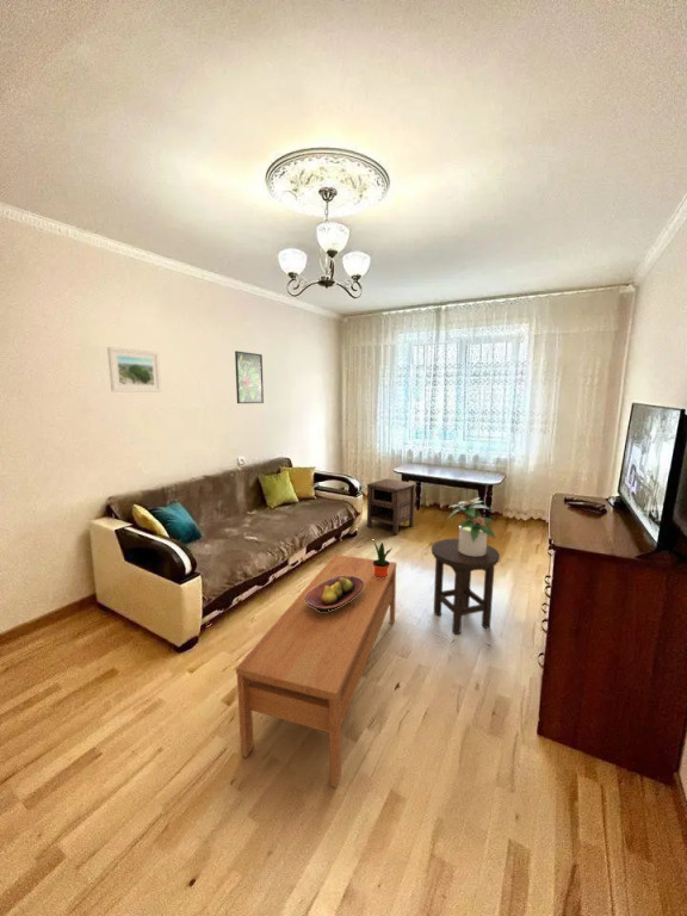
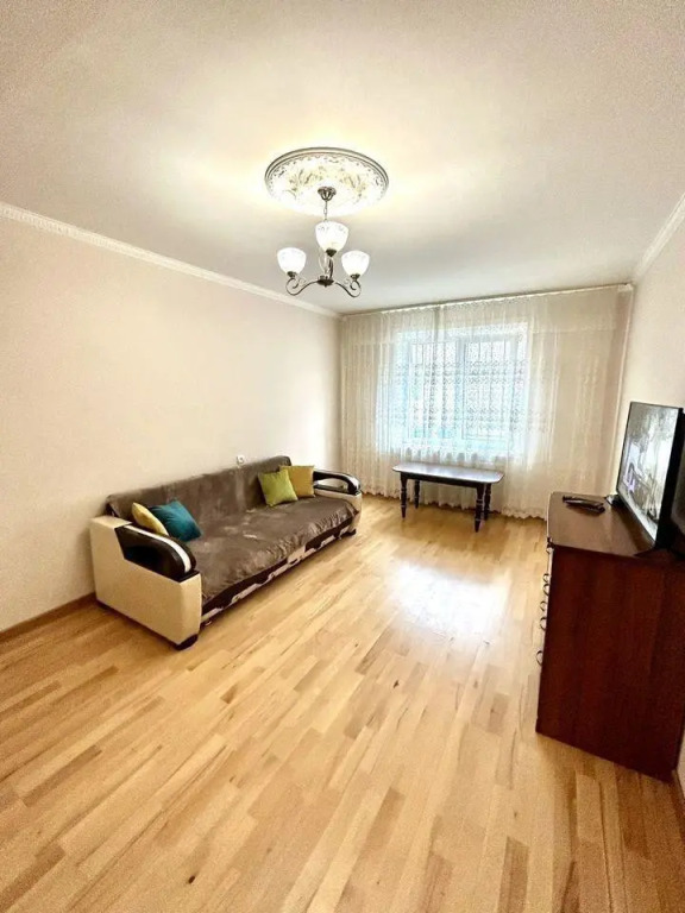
- potted plant [373,541,394,578]
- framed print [106,346,162,394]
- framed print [234,349,265,404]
- nightstand [366,477,416,536]
- potted plant [446,496,497,556]
- stool [431,538,501,636]
- fruit bowl [304,575,364,612]
- coffee table [235,553,397,788]
